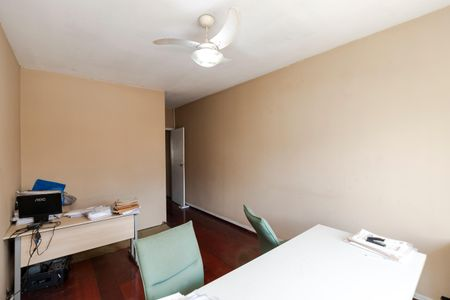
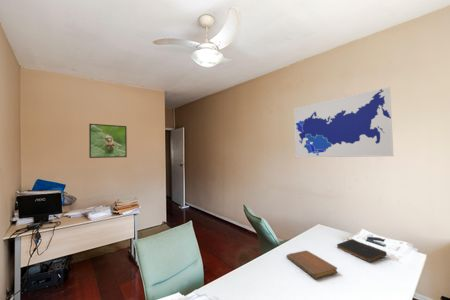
+ map [293,86,394,158]
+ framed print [88,123,128,159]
+ book [336,238,388,263]
+ notebook [285,250,338,280]
